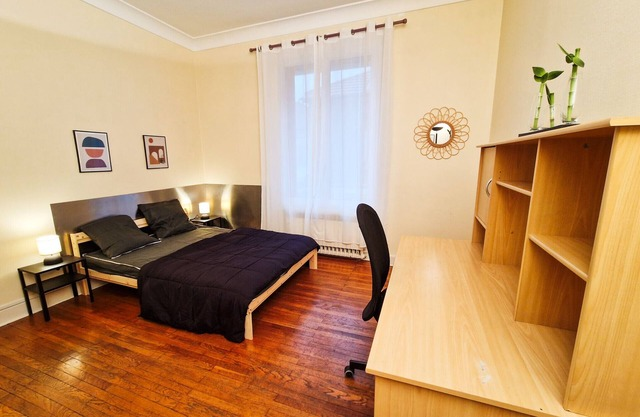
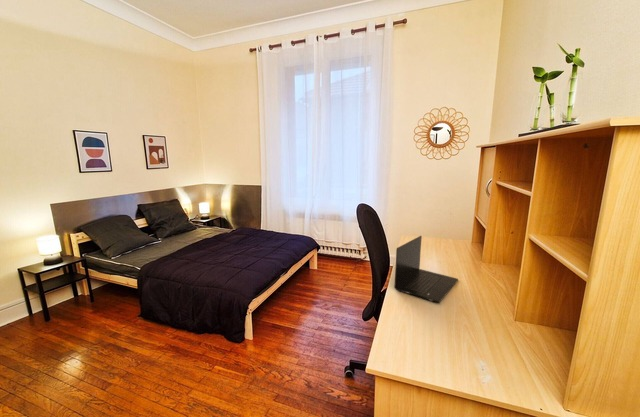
+ laptop [393,235,459,304]
